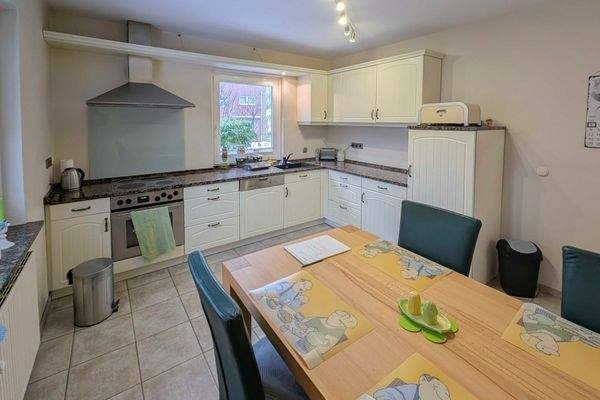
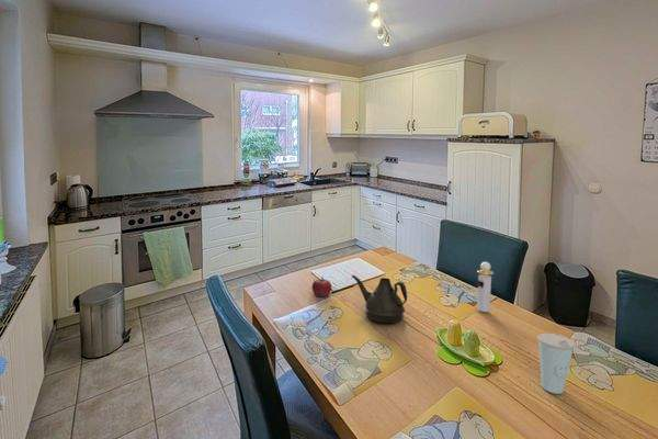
+ cup [536,333,577,395]
+ perfume bottle [476,261,495,313]
+ teapot [351,274,408,324]
+ fruit [311,275,332,297]
